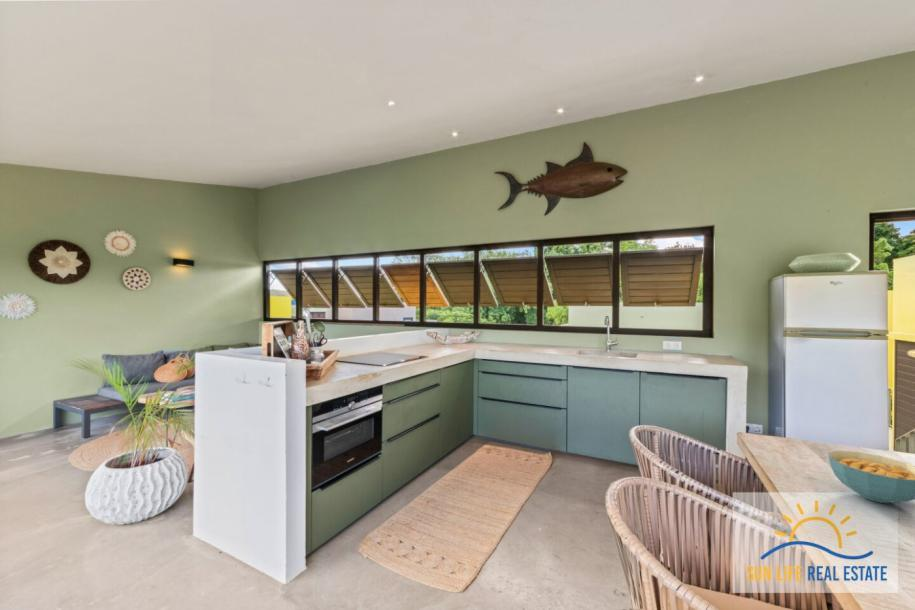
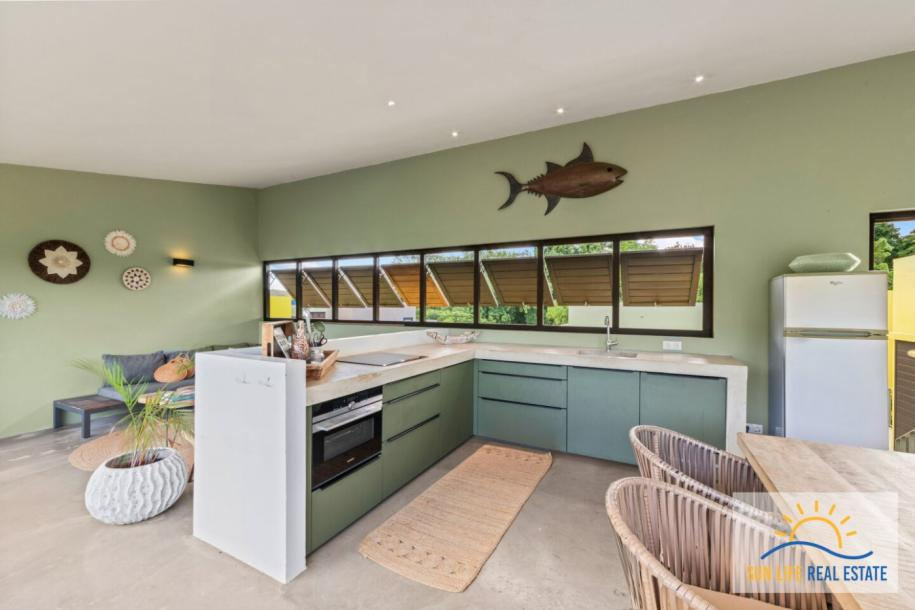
- cereal bowl [827,450,915,504]
